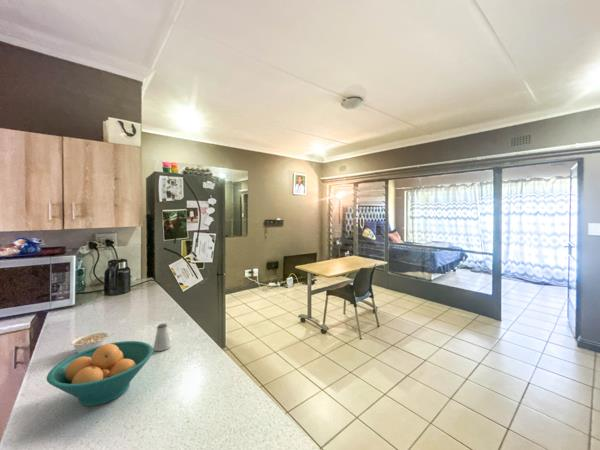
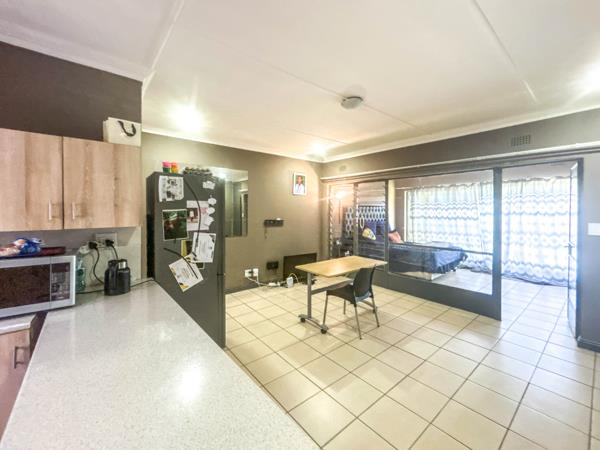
- legume [69,331,116,353]
- fruit bowl [46,340,154,407]
- saltshaker [153,322,172,352]
